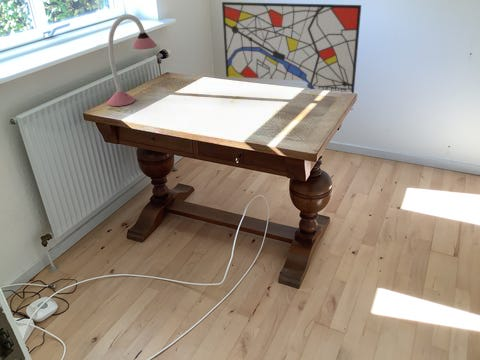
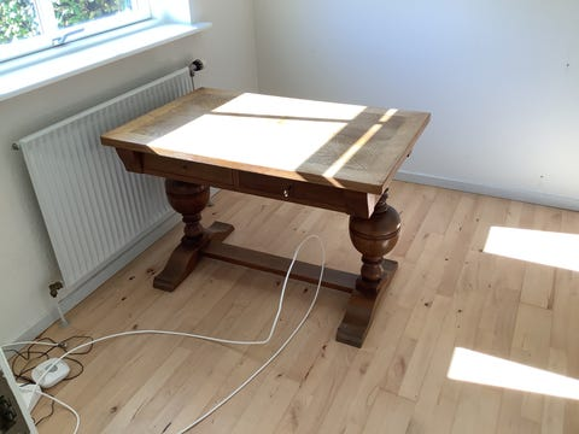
- wall art [221,1,362,111]
- desk lamp [106,13,158,107]
